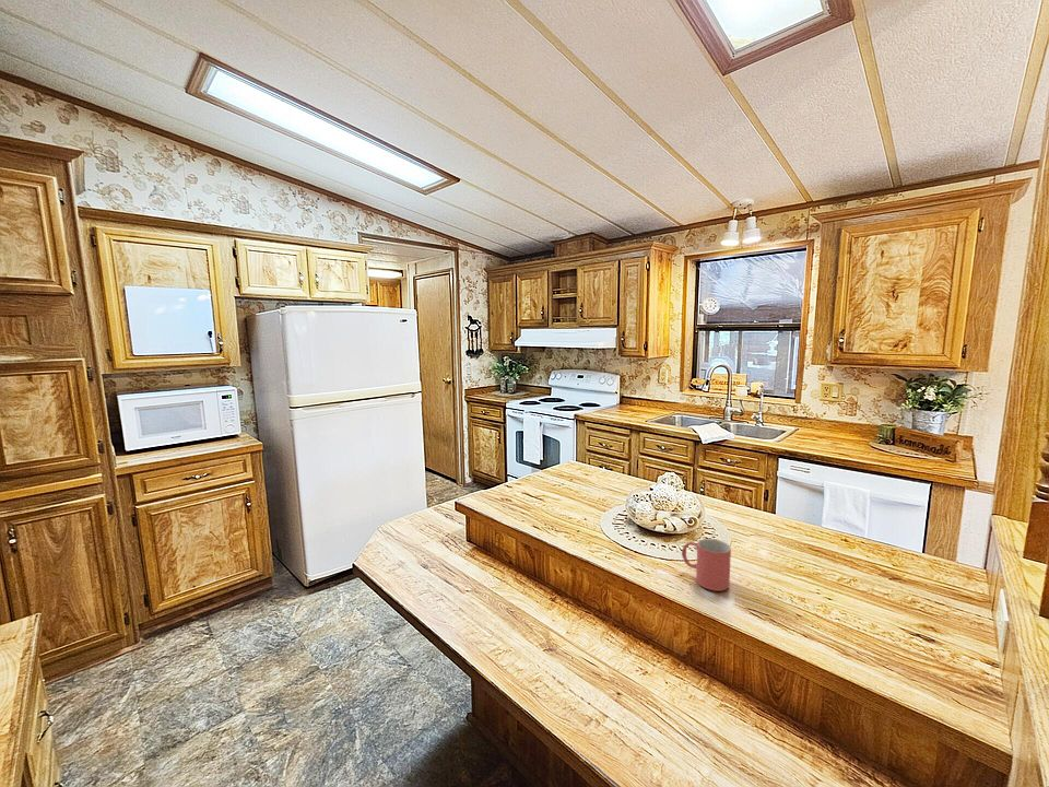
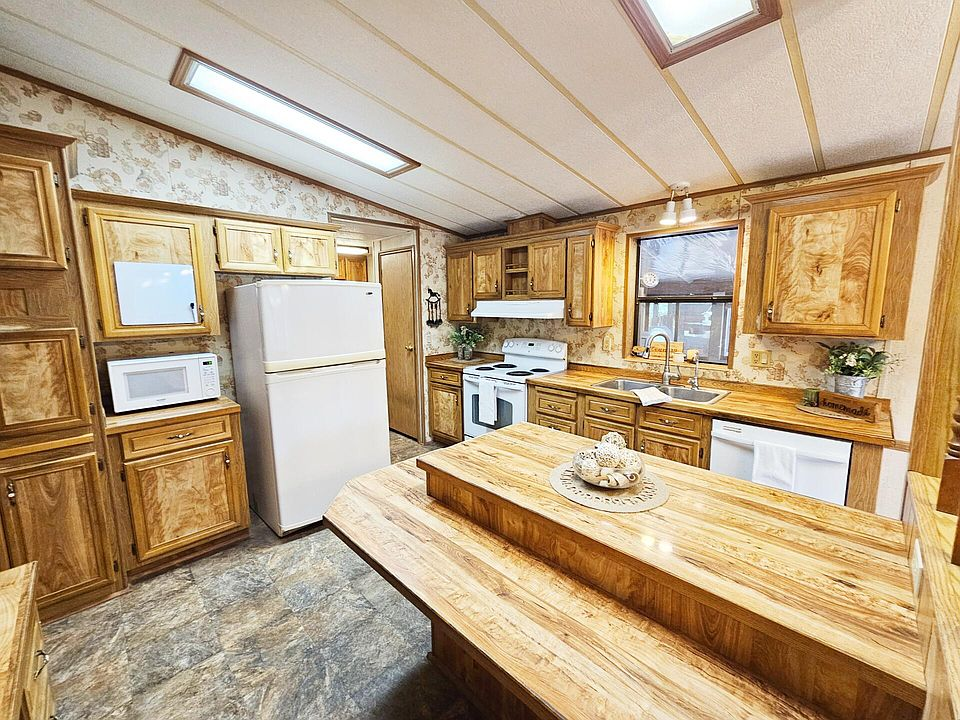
- mug [681,538,732,592]
